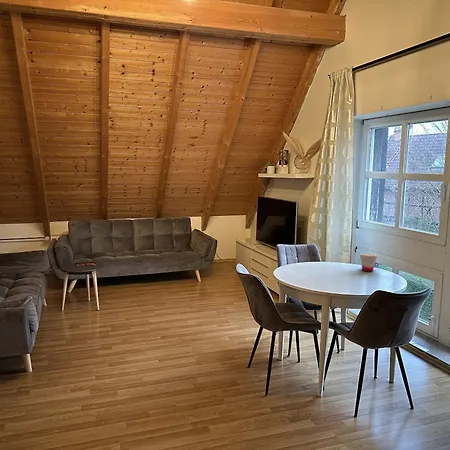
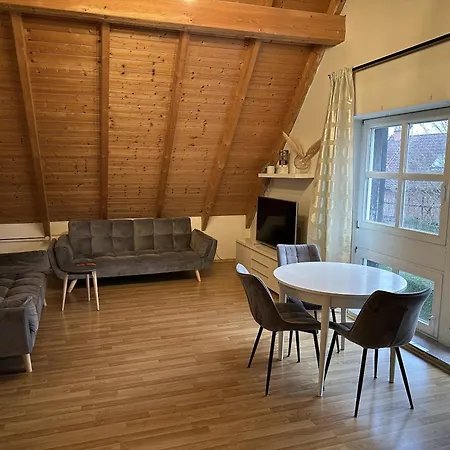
- cup [359,252,378,272]
